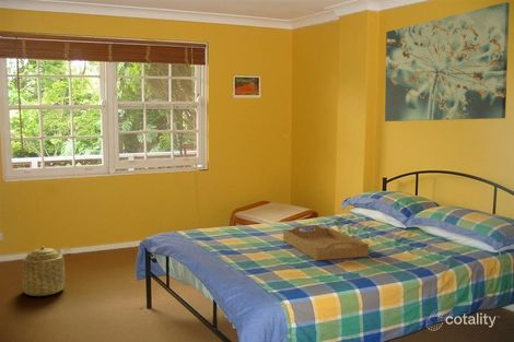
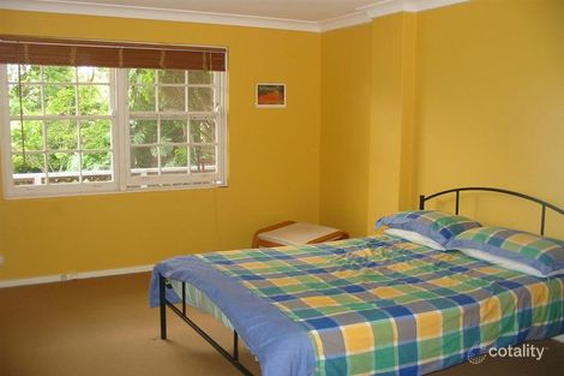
- wall art [384,1,511,122]
- serving tray [282,224,370,261]
- basket [21,246,66,297]
